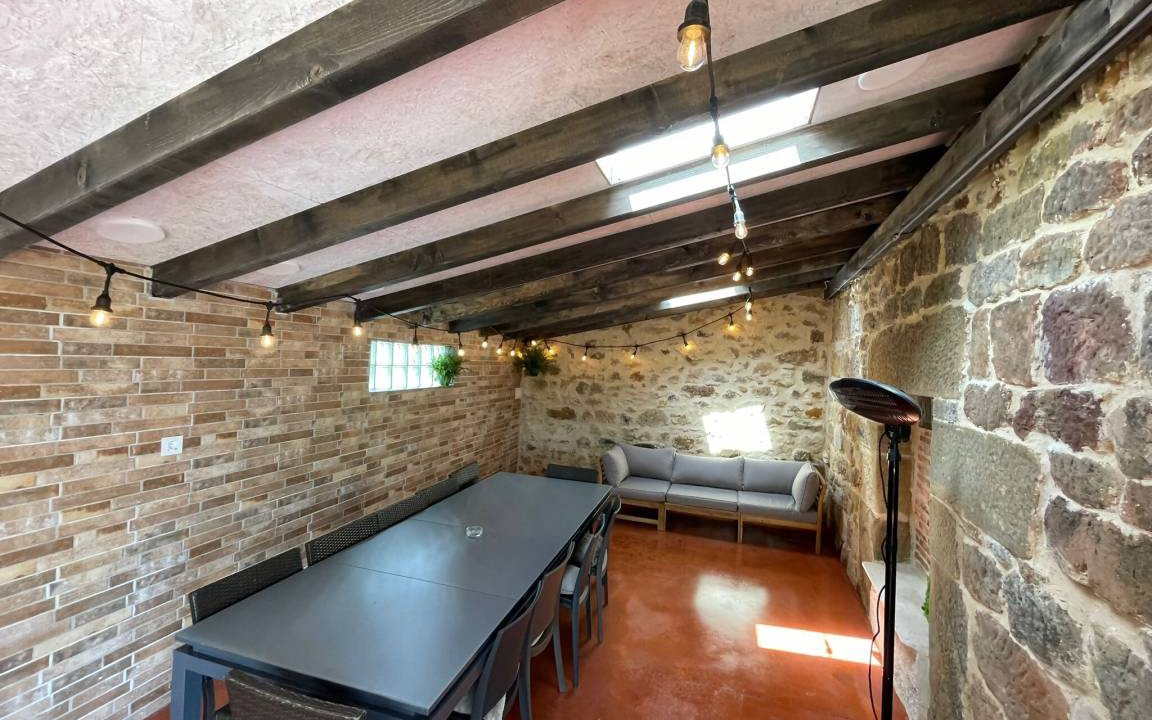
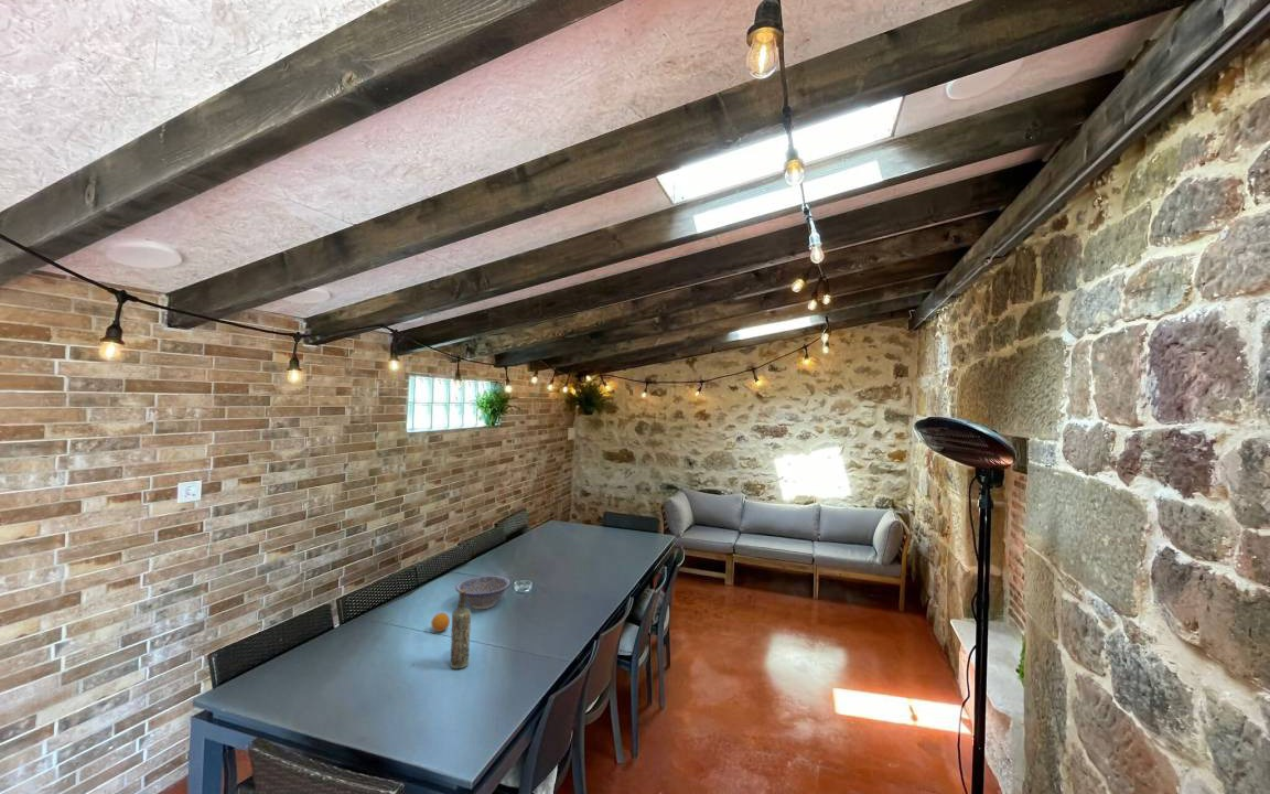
+ decorative bowl [454,575,513,610]
+ fruit [430,612,451,633]
+ bottle [450,590,472,669]
